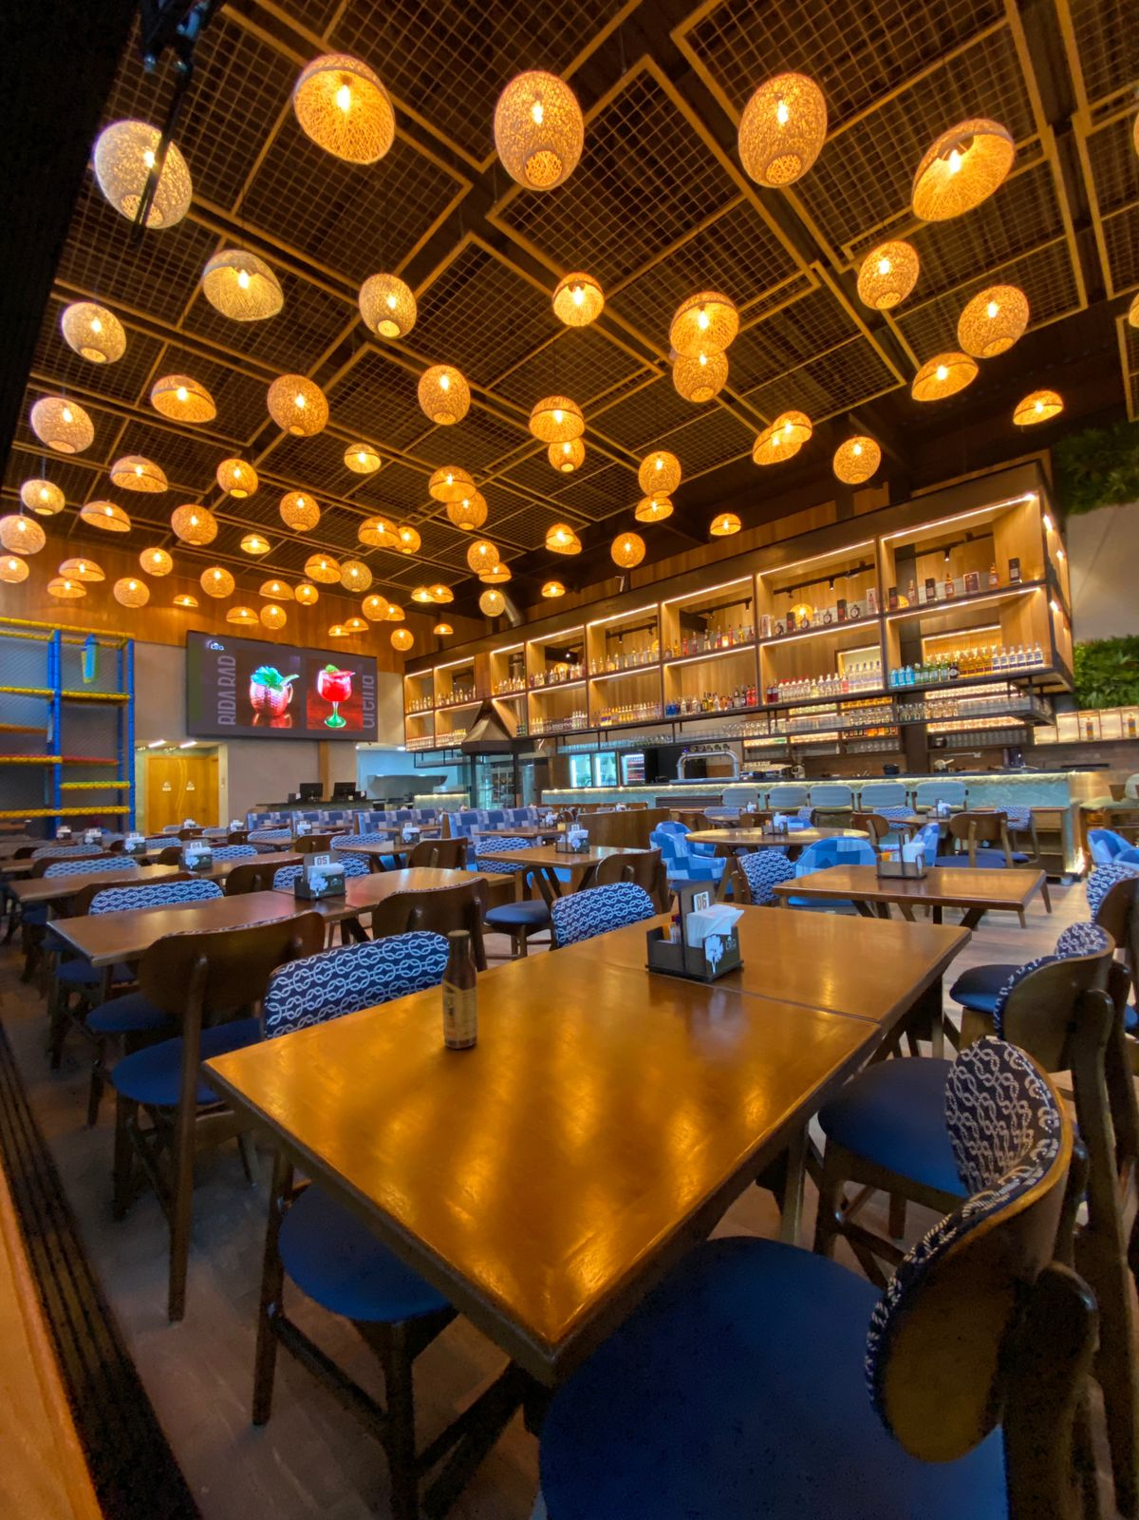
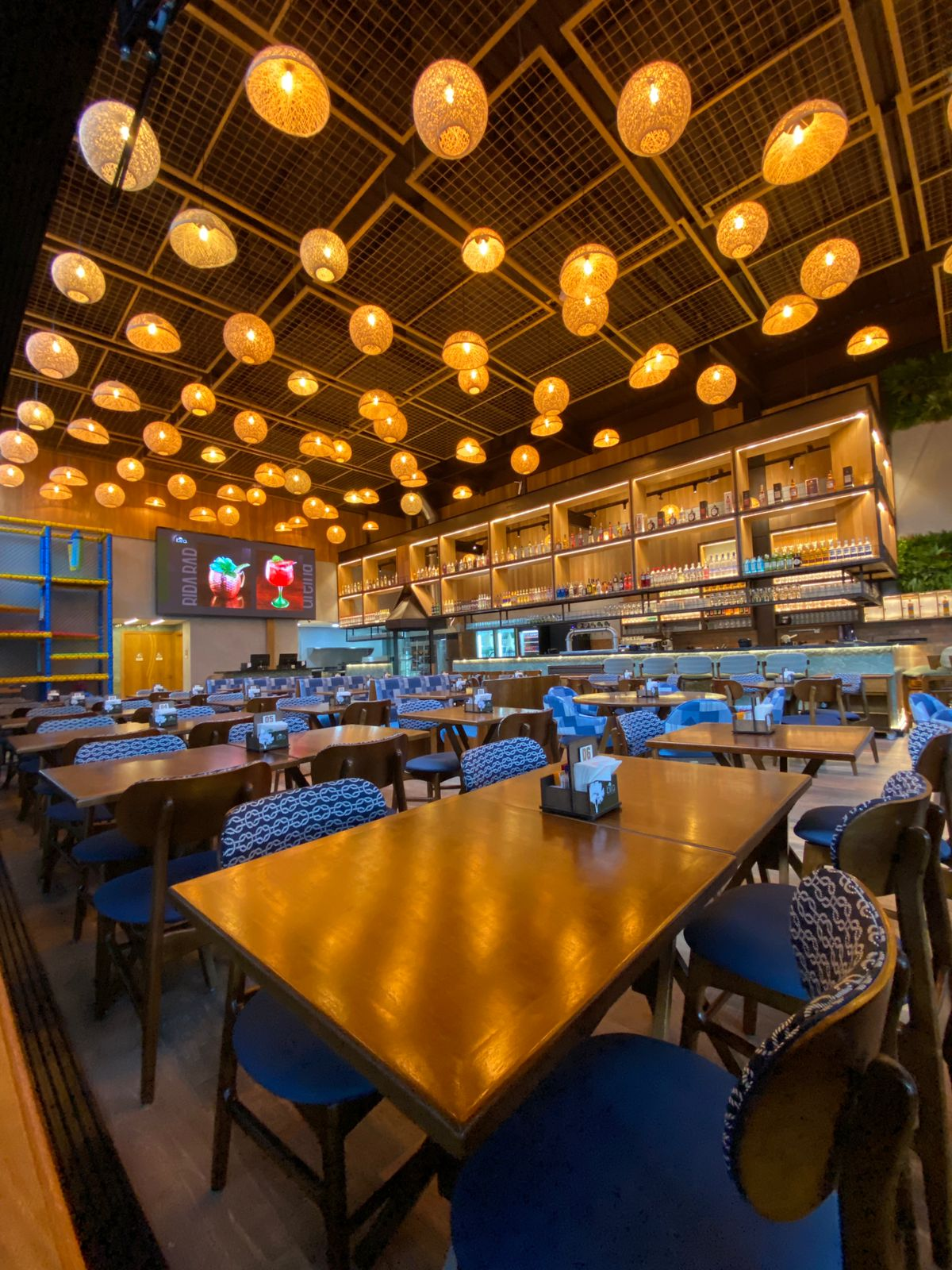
- sauce bottle [441,929,480,1050]
